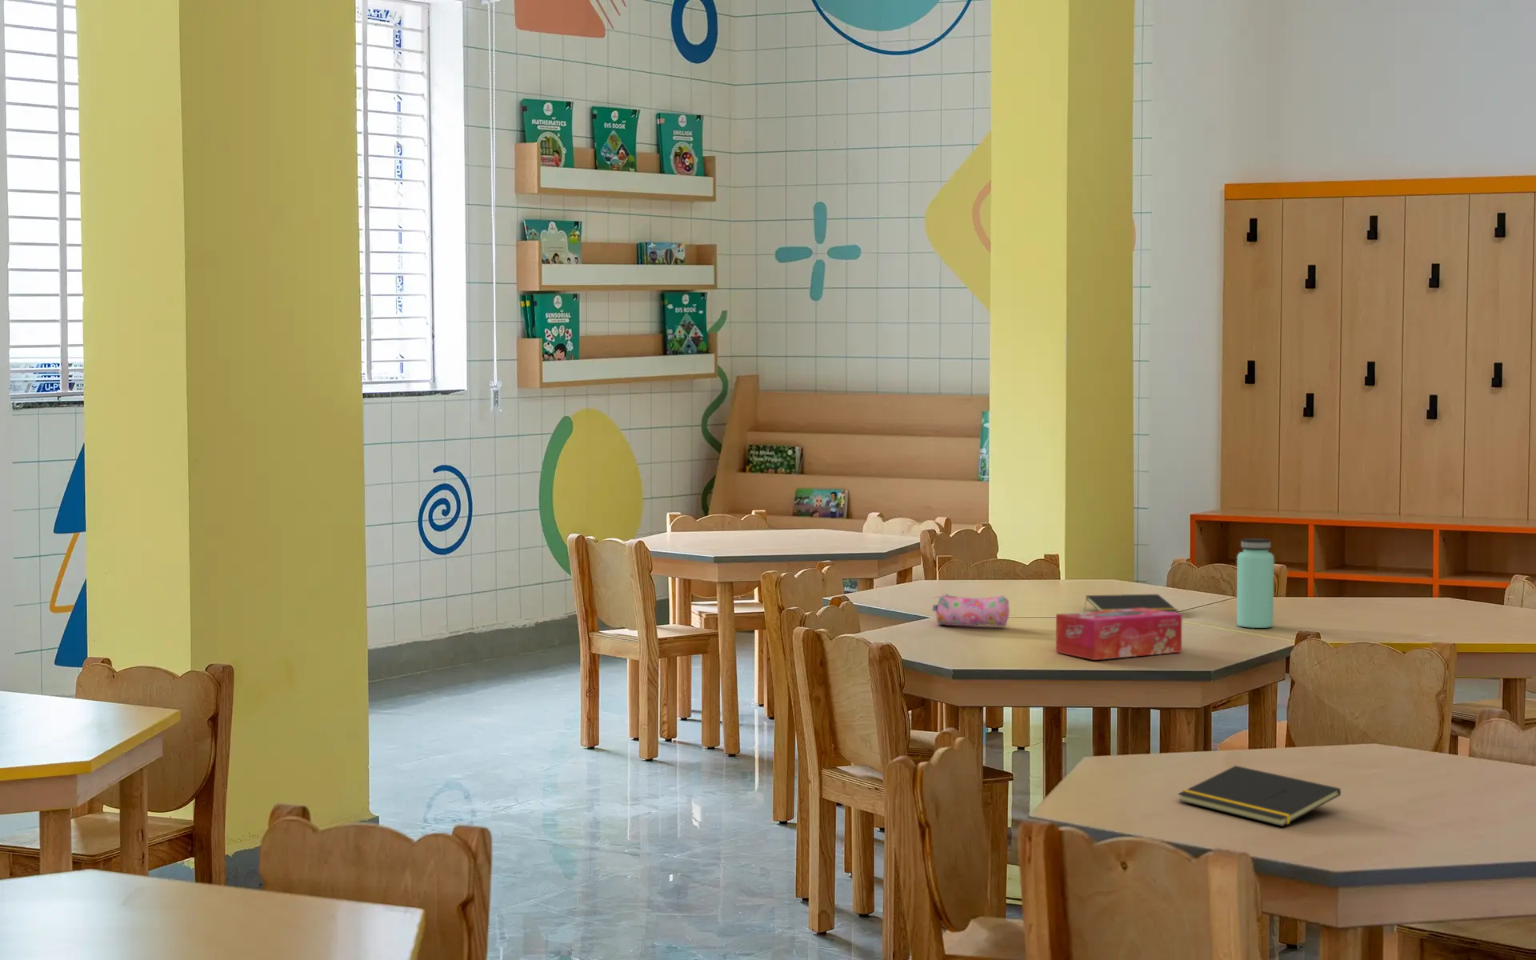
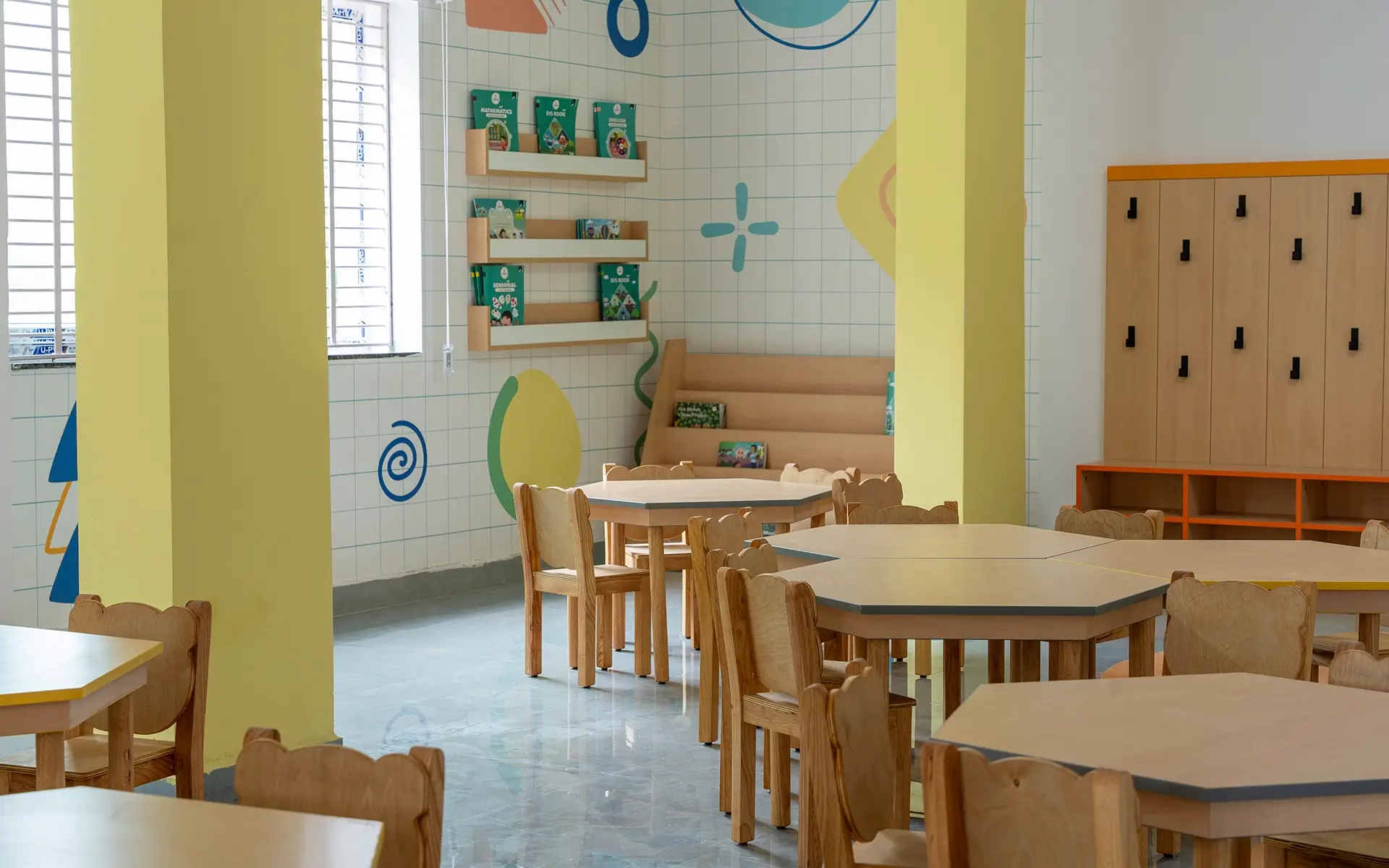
- pencil case [931,593,1011,627]
- bottle [1236,538,1275,629]
- tissue box [1055,608,1182,660]
- notepad [1084,594,1179,613]
- notepad [1178,765,1341,827]
